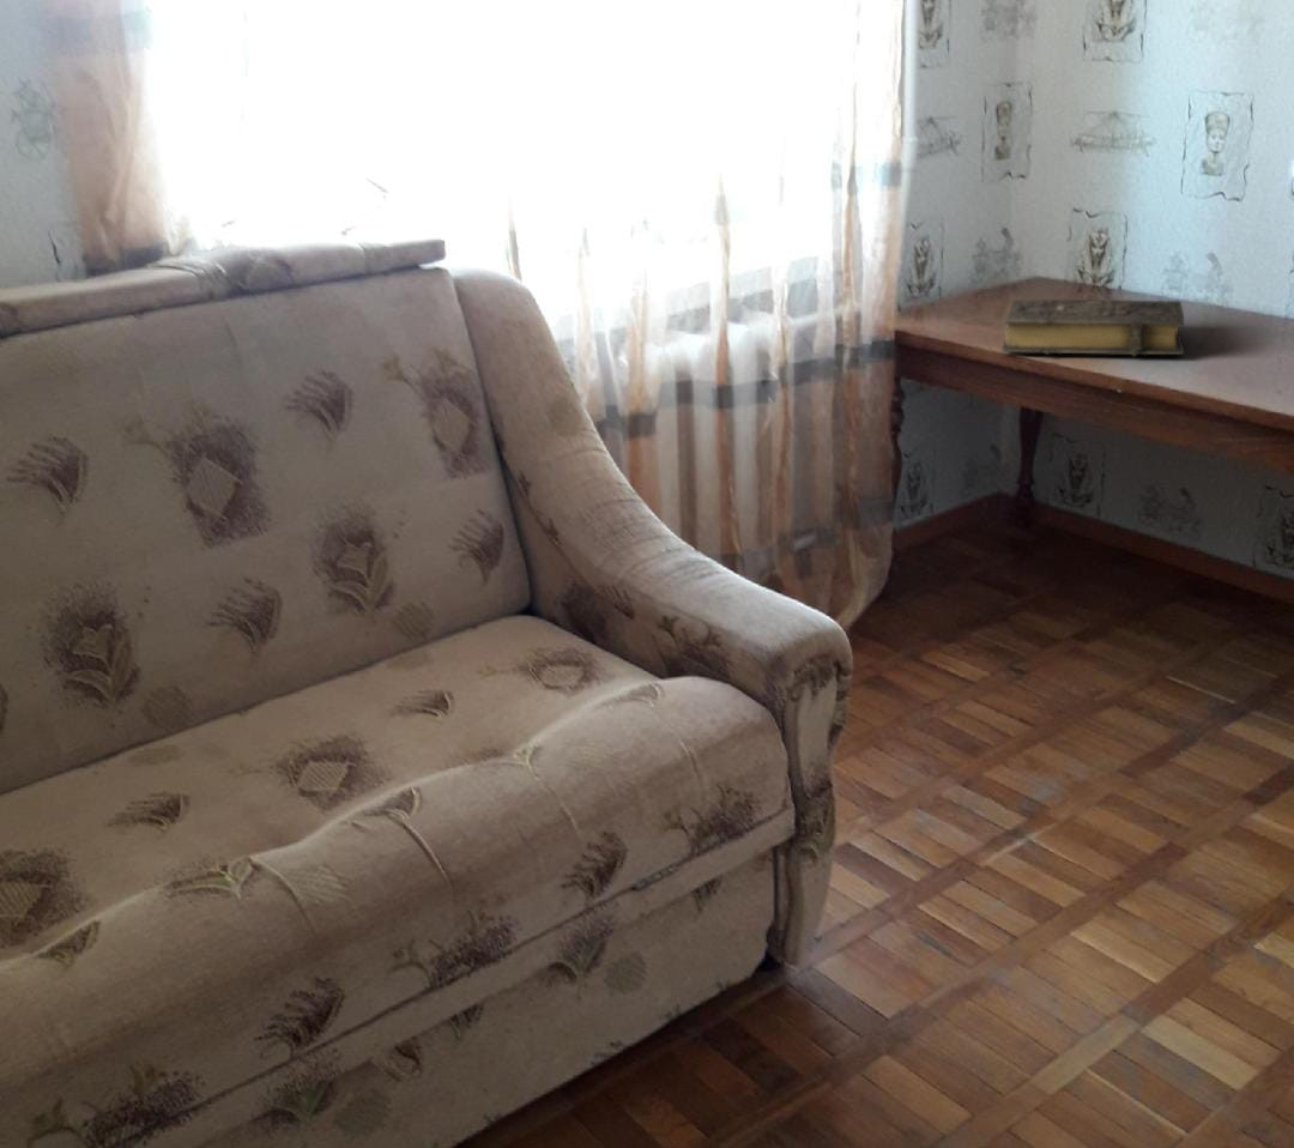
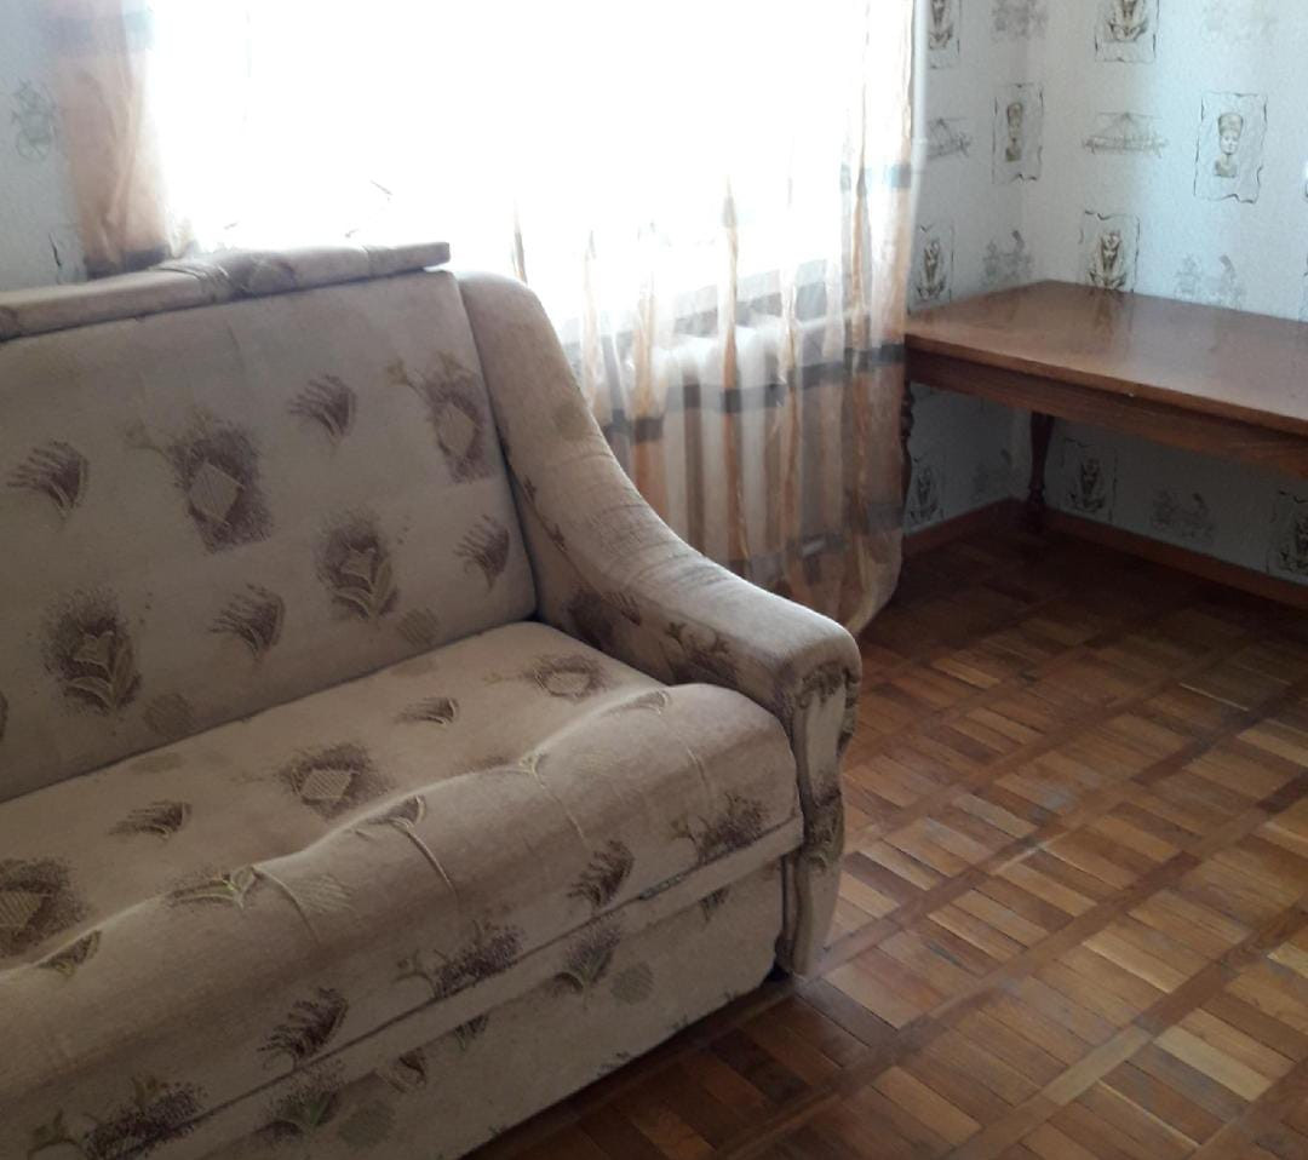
- book [1000,298,1186,357]
